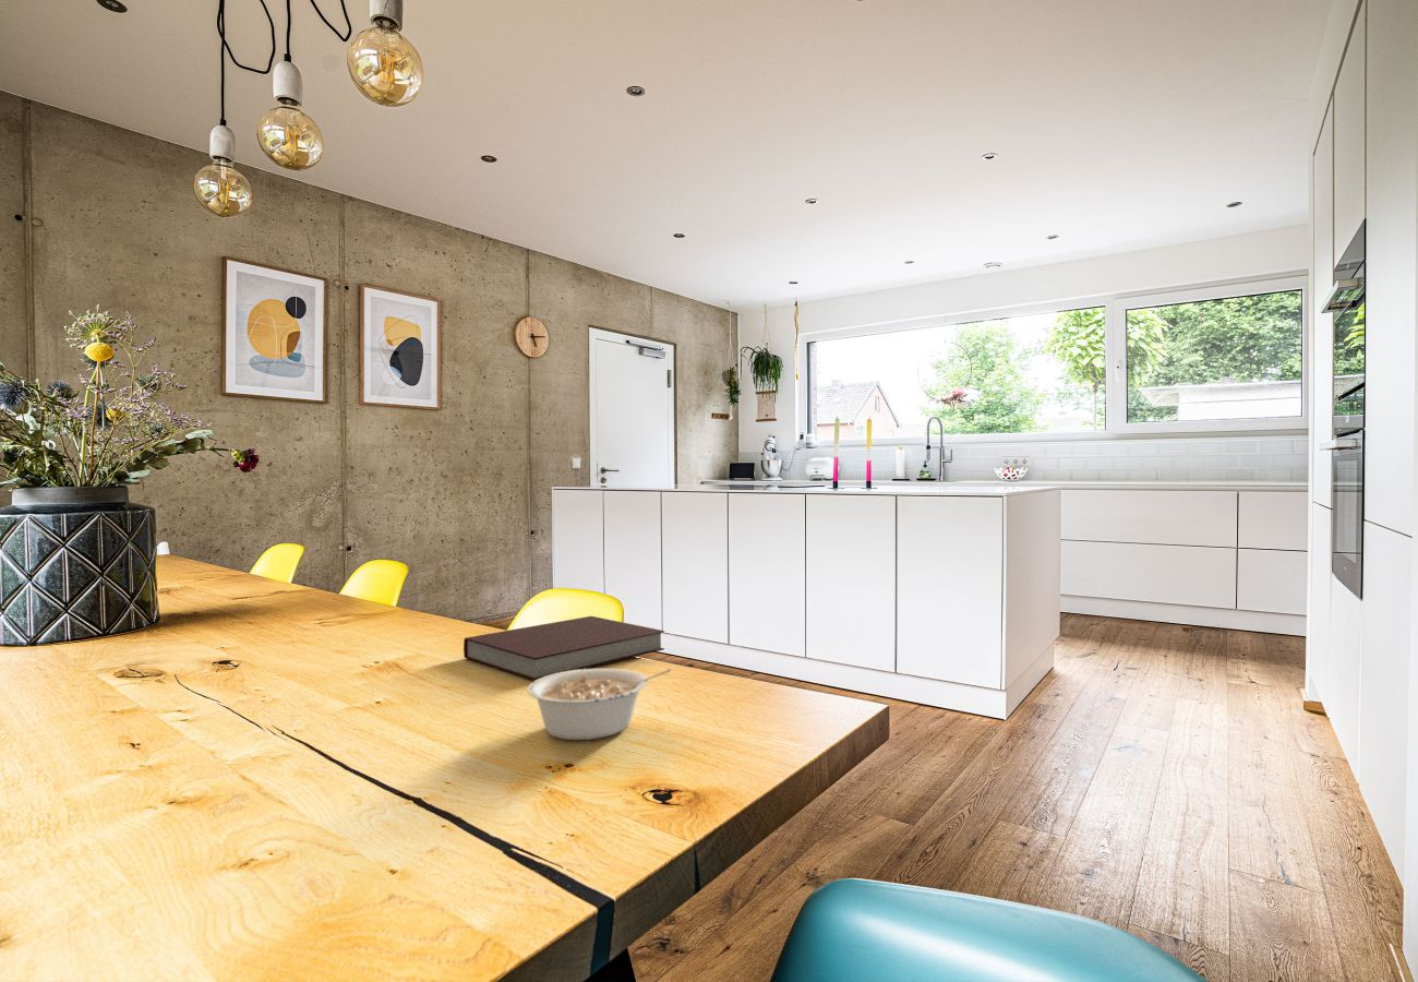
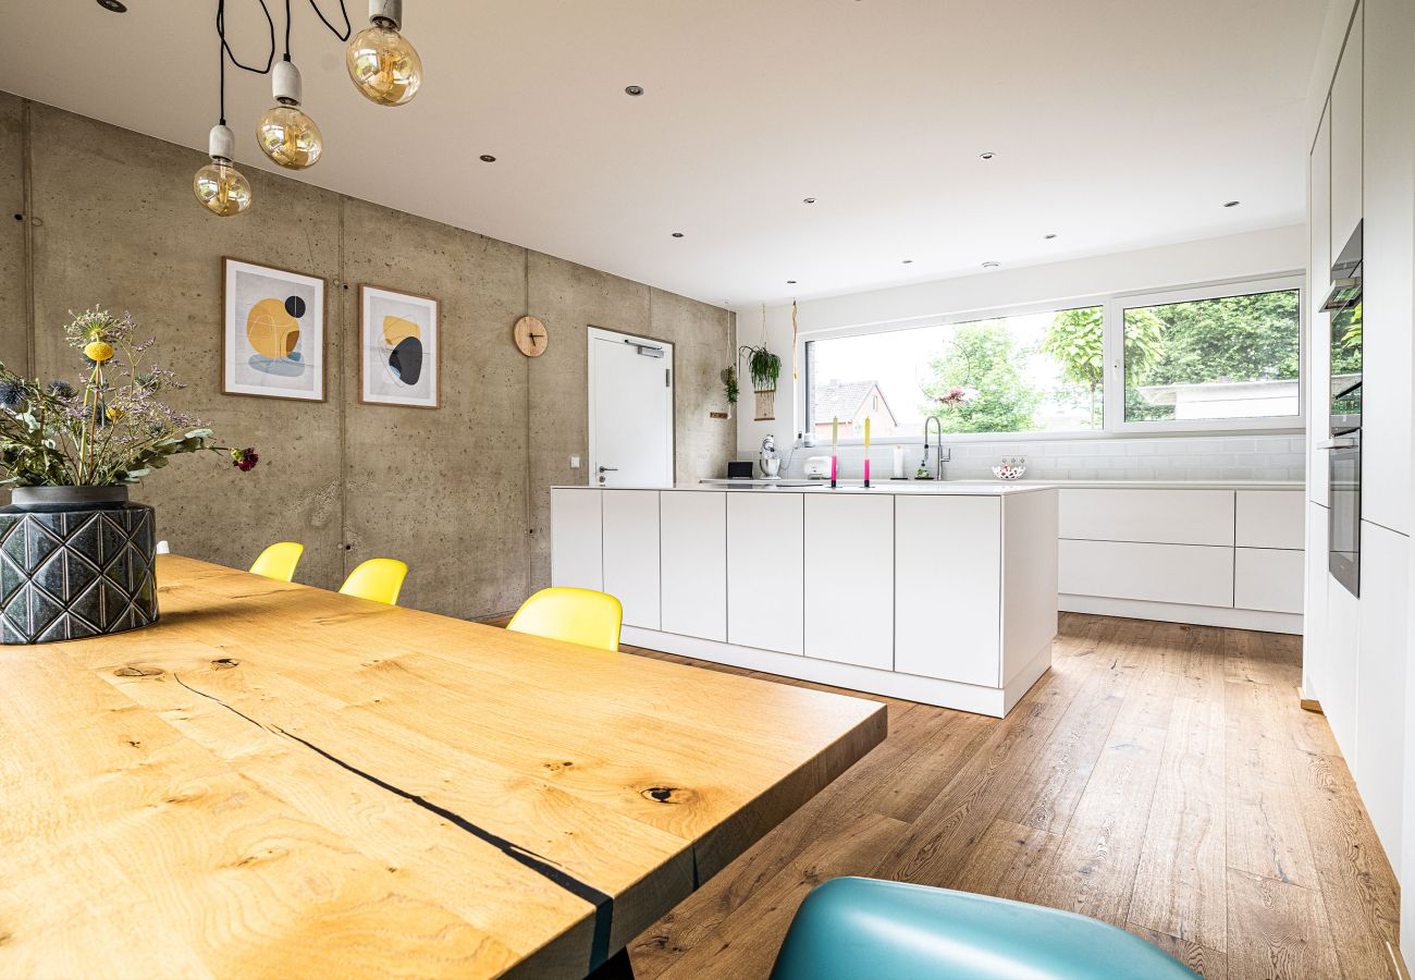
- notebook [462,615,665,682]
- legume [526,668,673,741]
